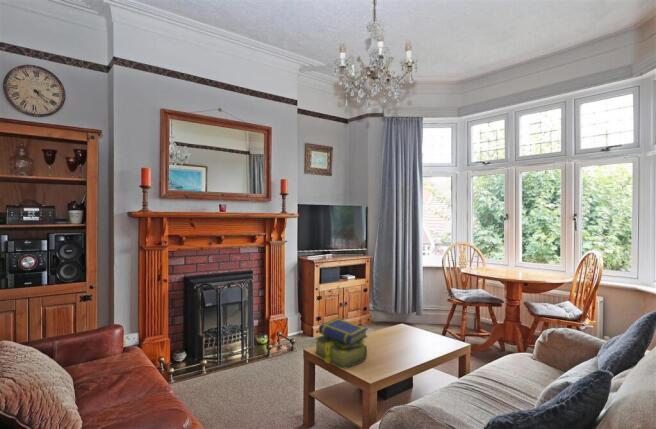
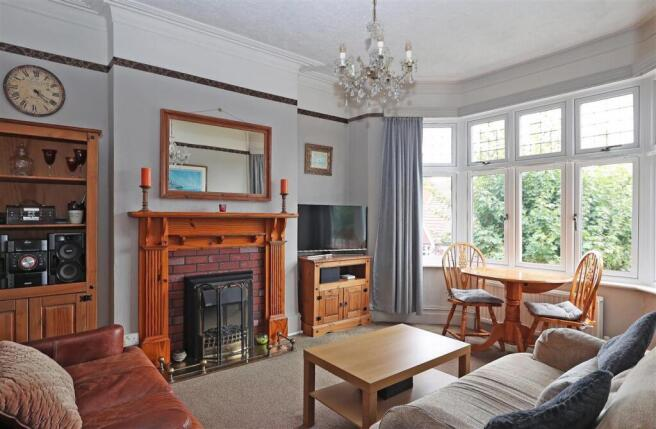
- stack of books [313,317,369,371]
